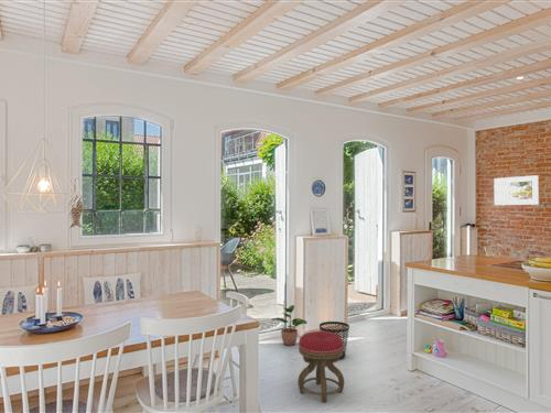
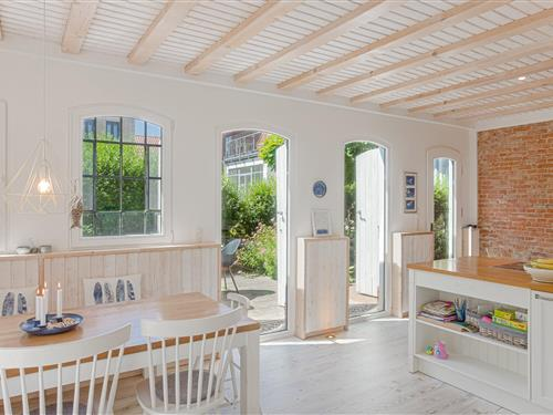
- stool [298,330,345,403]
- potted plant [271,304,307,347]
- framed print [493,174,540,206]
- wastebasket [318,320,350,360]
